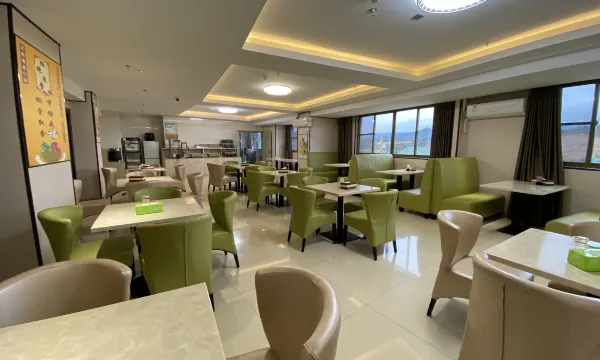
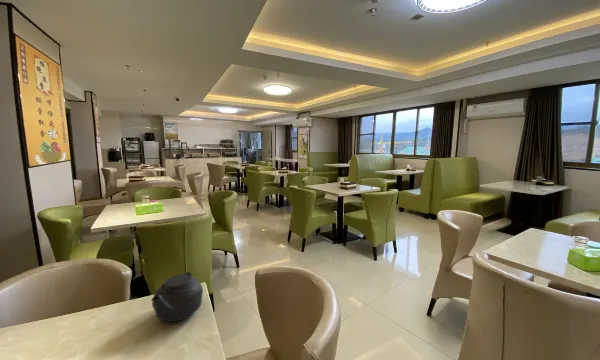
+ teapot [150,271,204,323]
